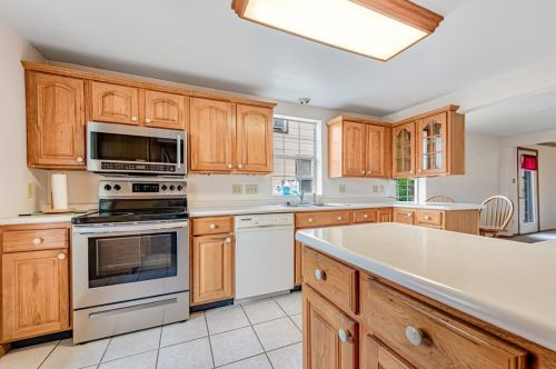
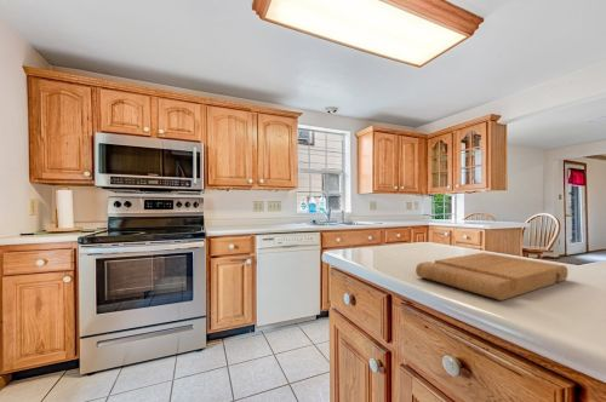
+ cutting board [415,252,568,302]
